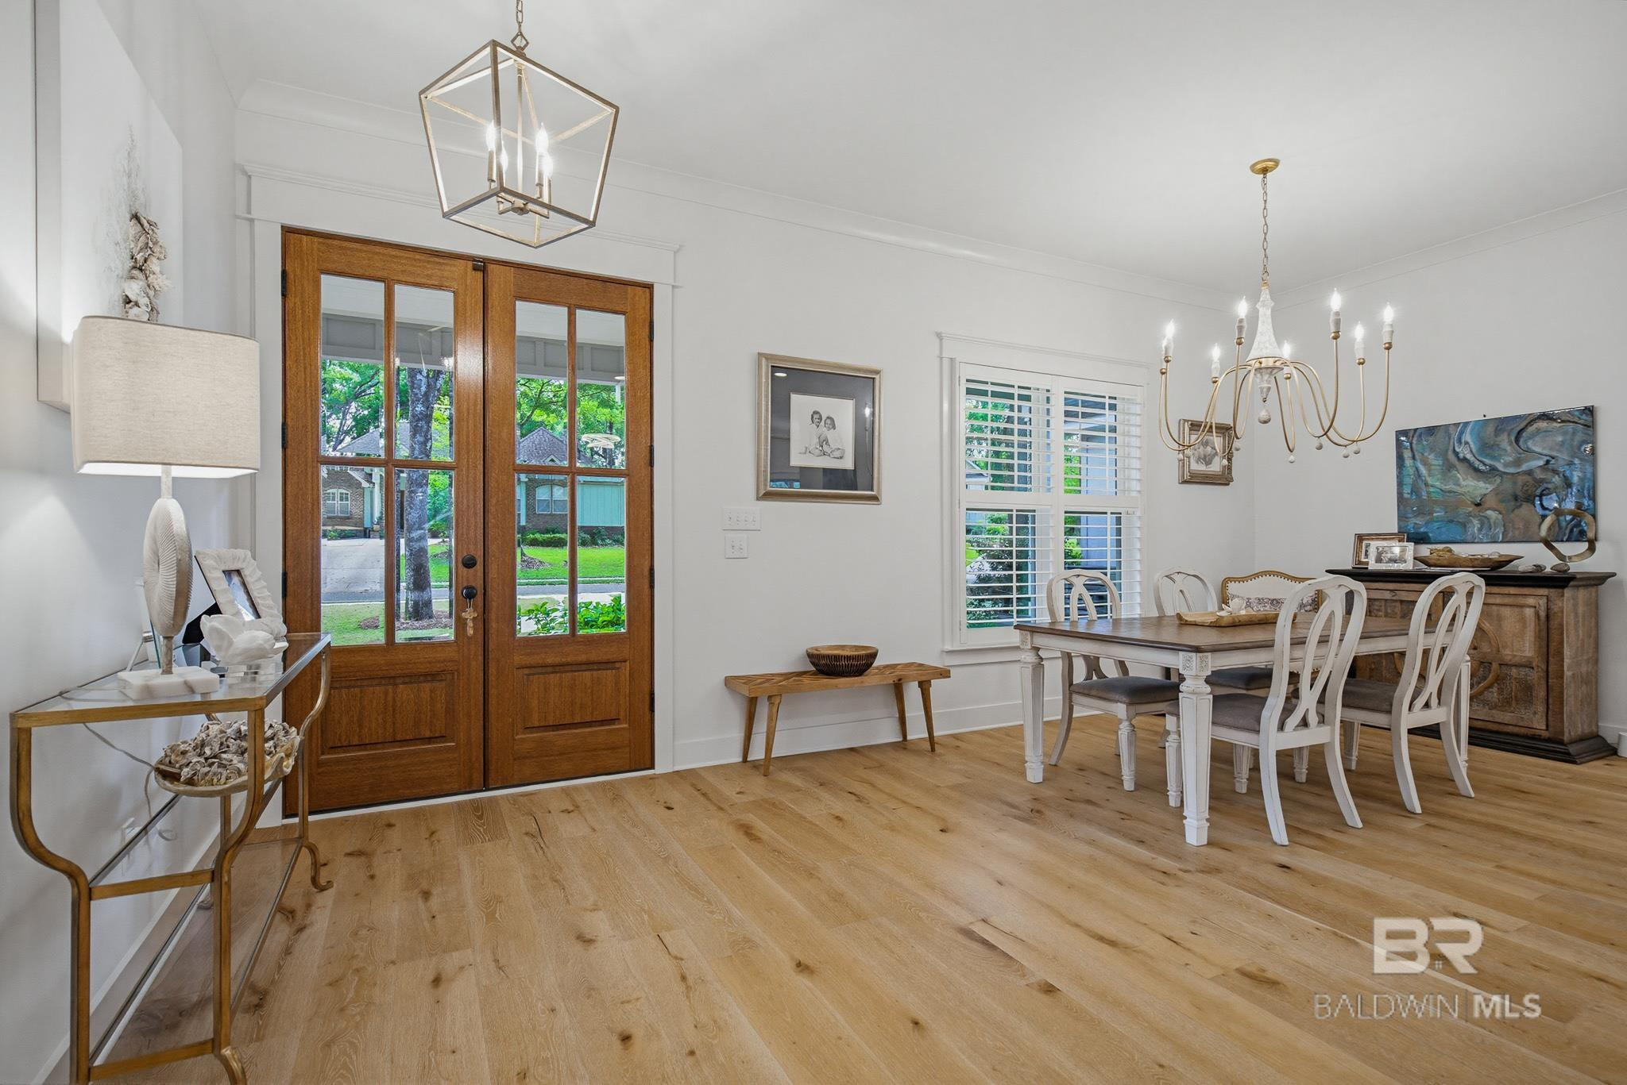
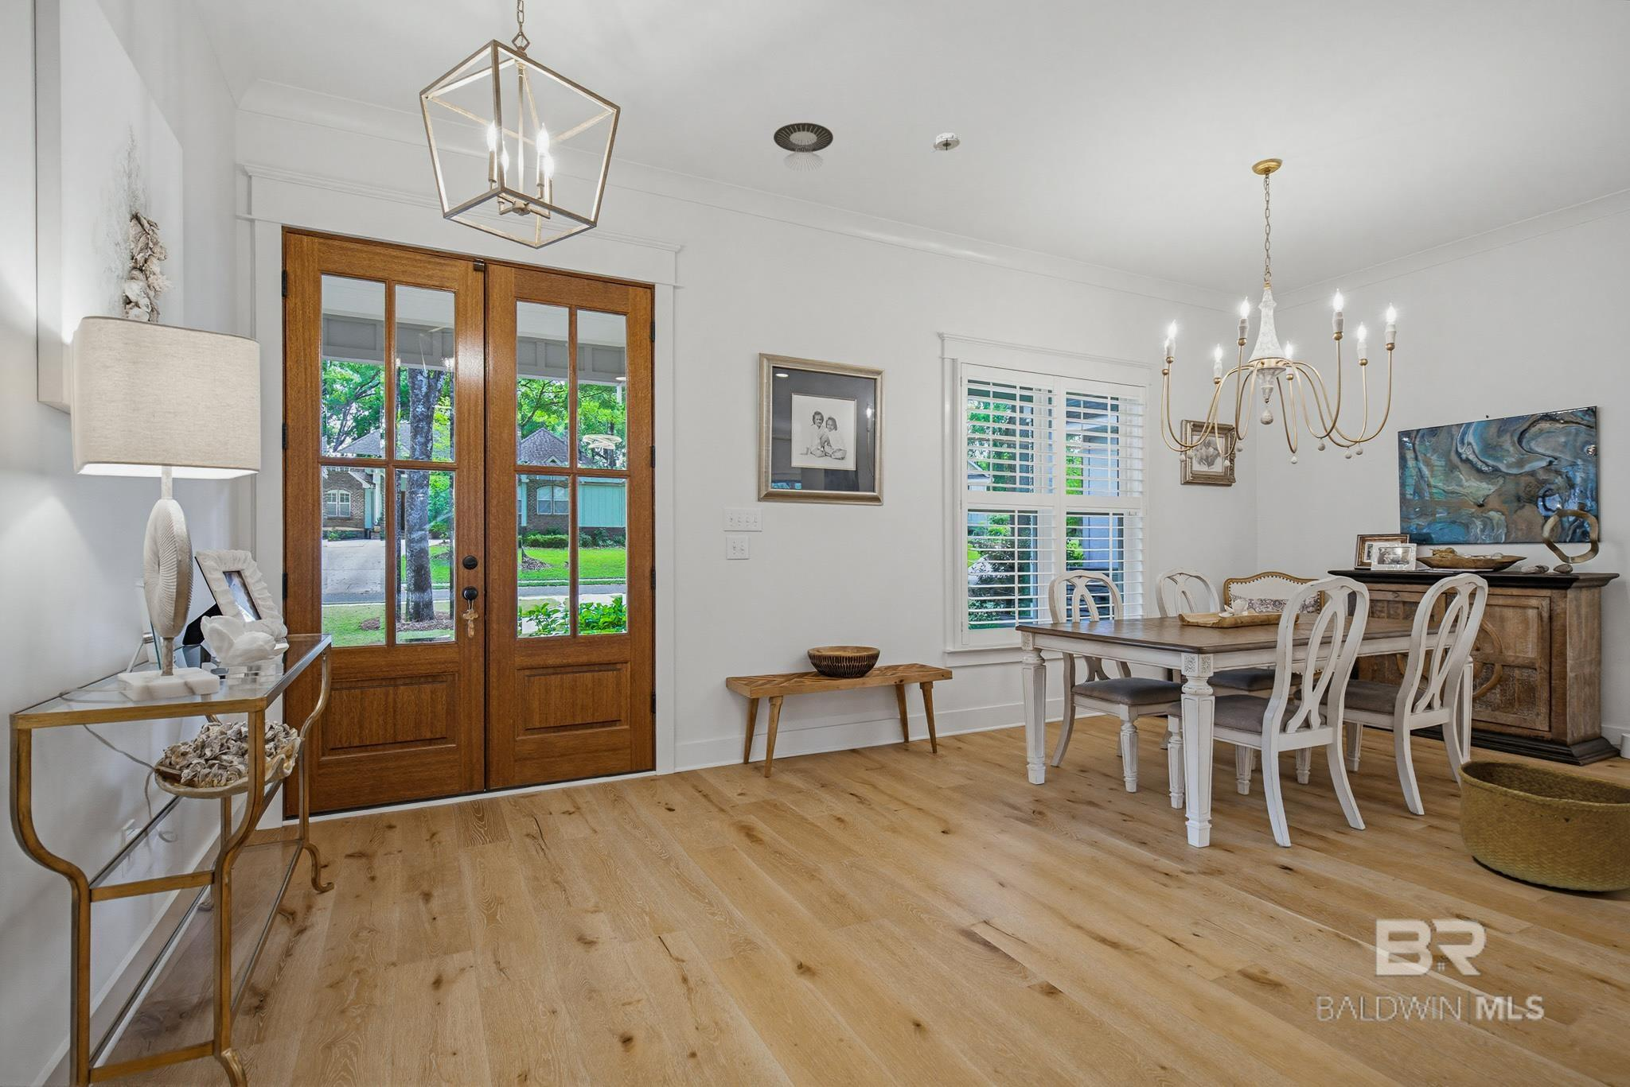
+ basket [1458,758,1630,892]
+ recessed light [773,121,834,172]
+ smoke detector [932,132,961,154]
